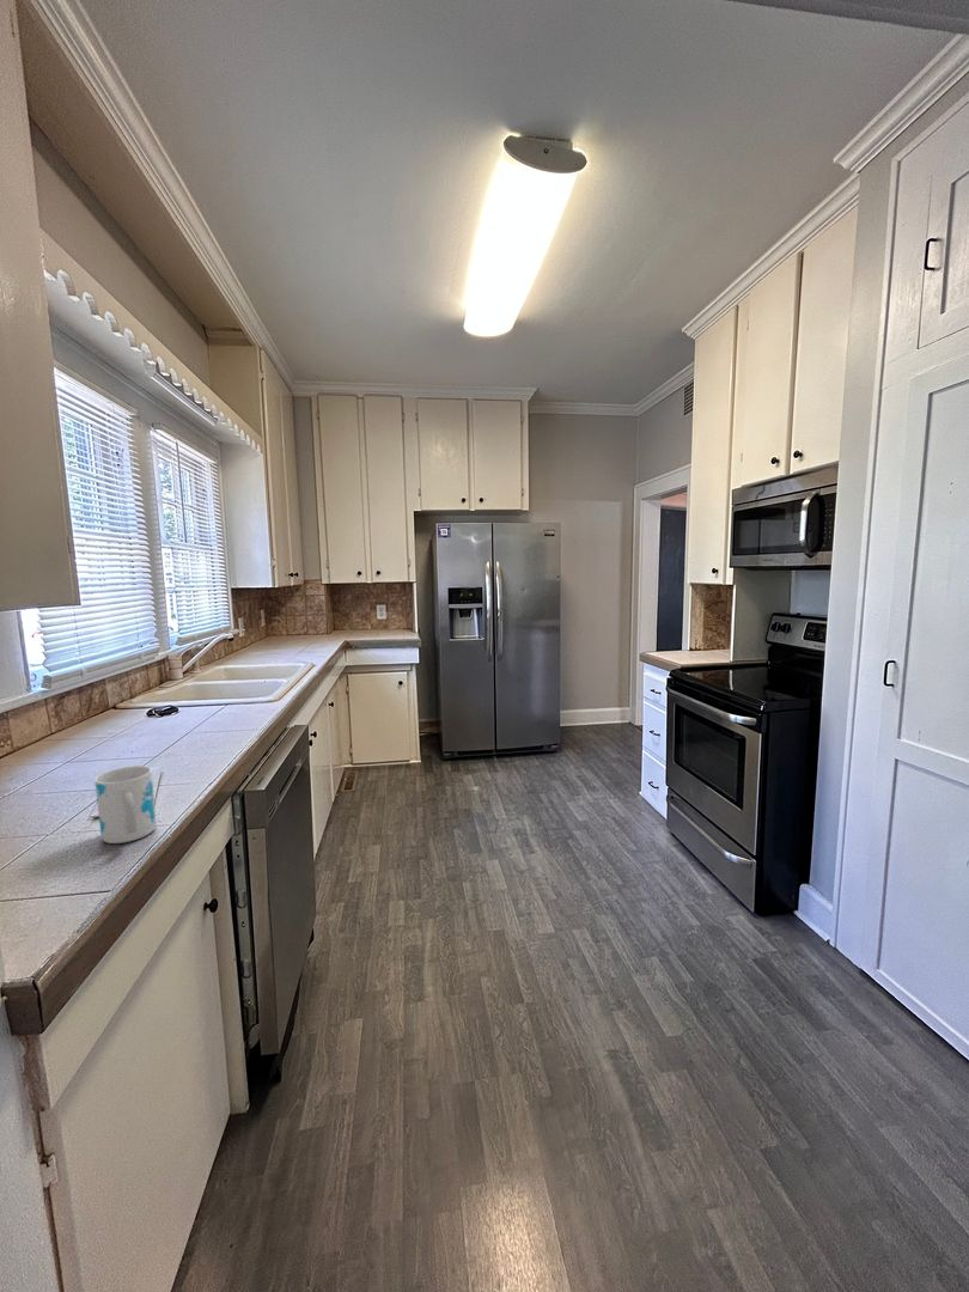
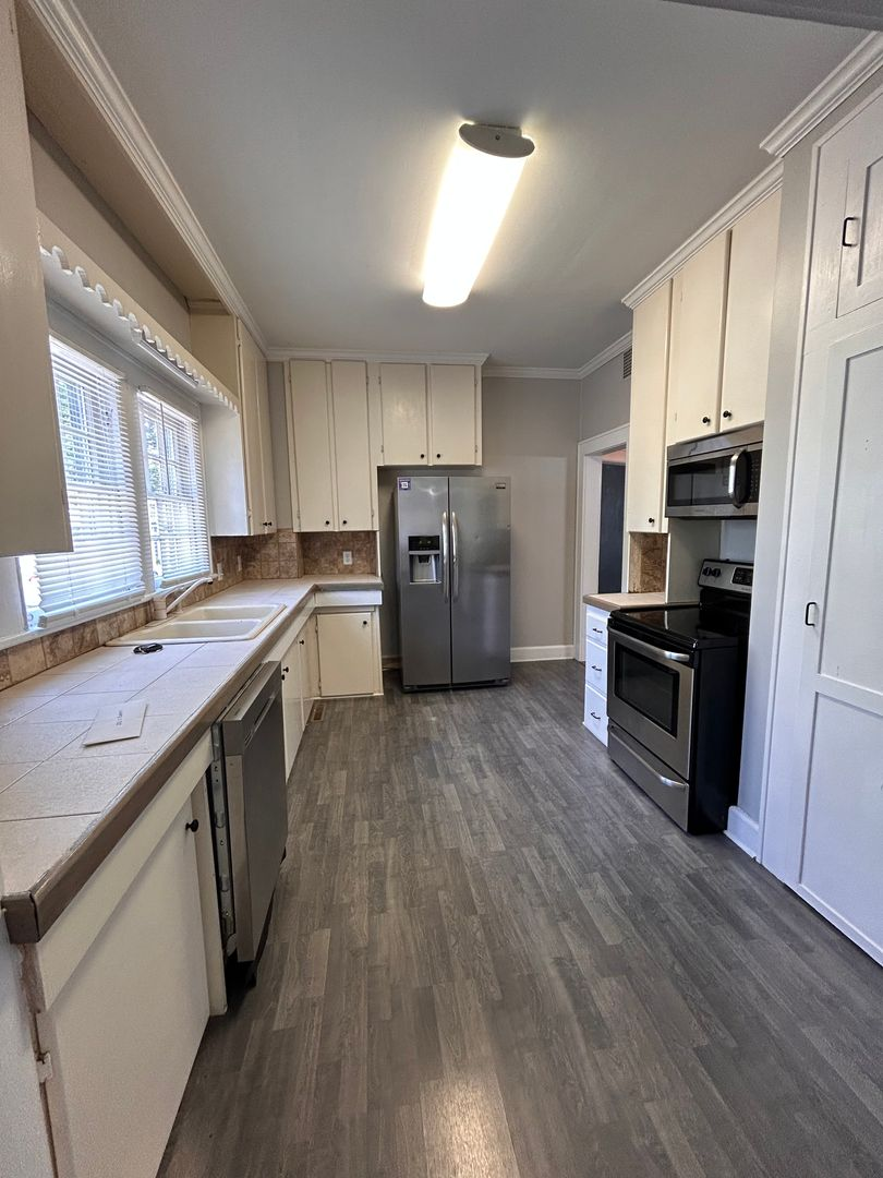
- mug [93,764,158,845]
